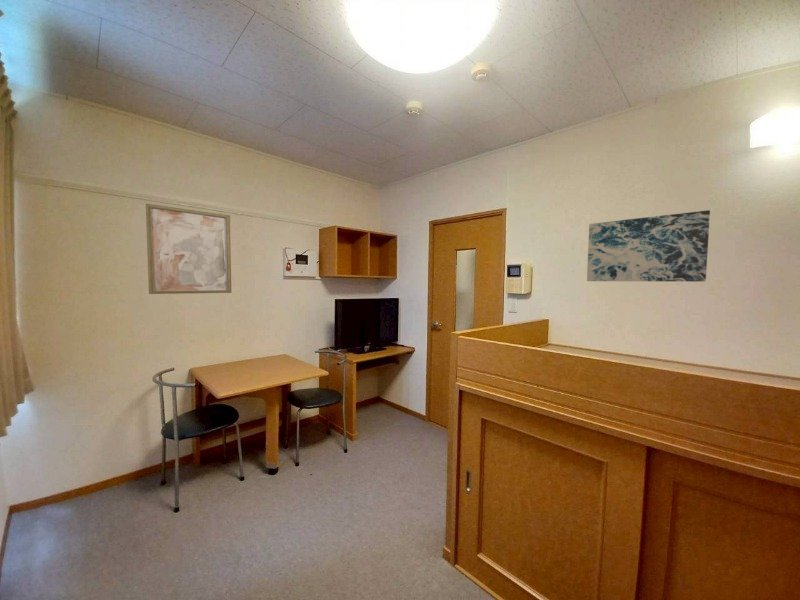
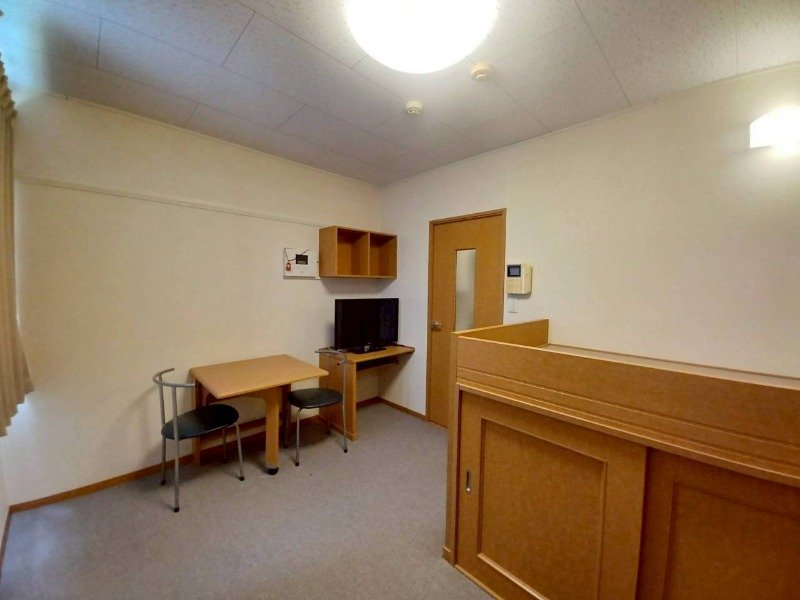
- wall art [586,209,711,283]
- wall art [145,203,232,295]
